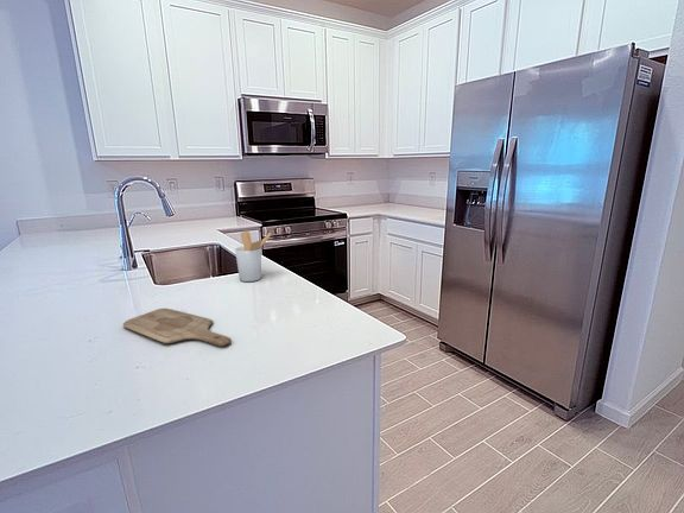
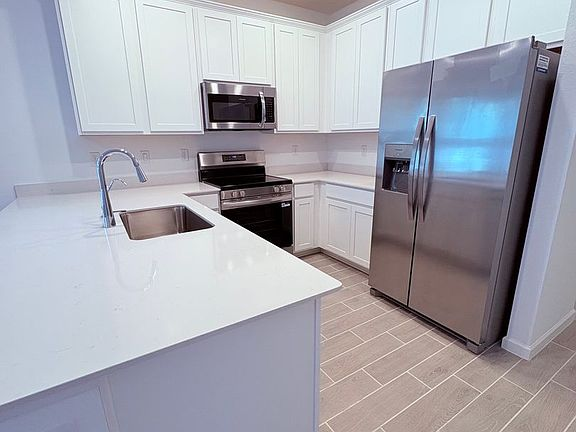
- cutting board [121,308,233,348]
- utensil holder [234,230,272,283]
